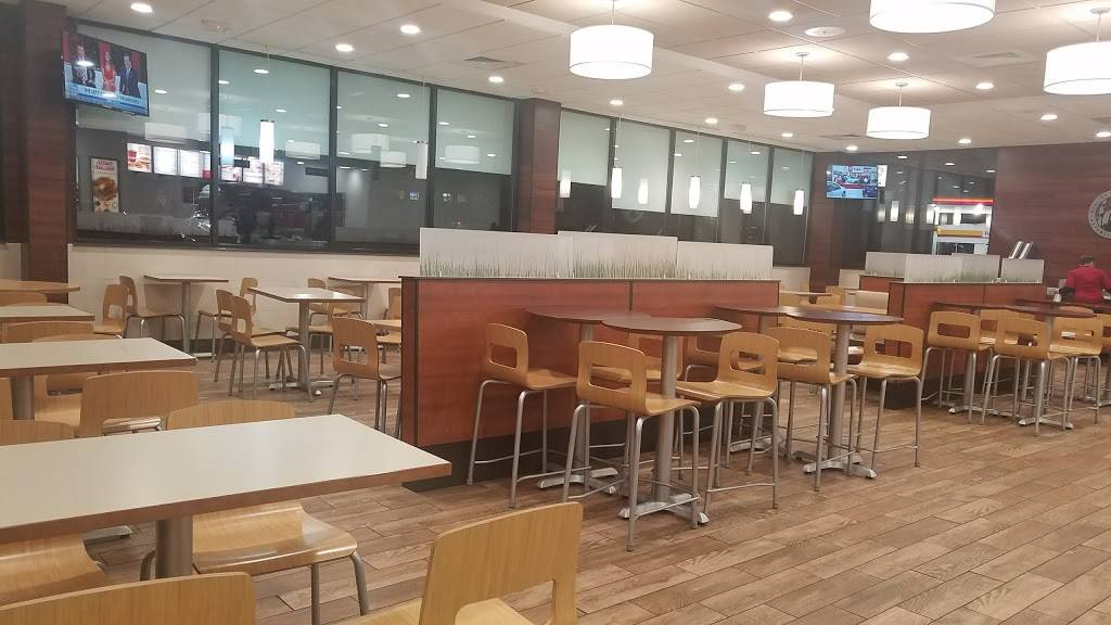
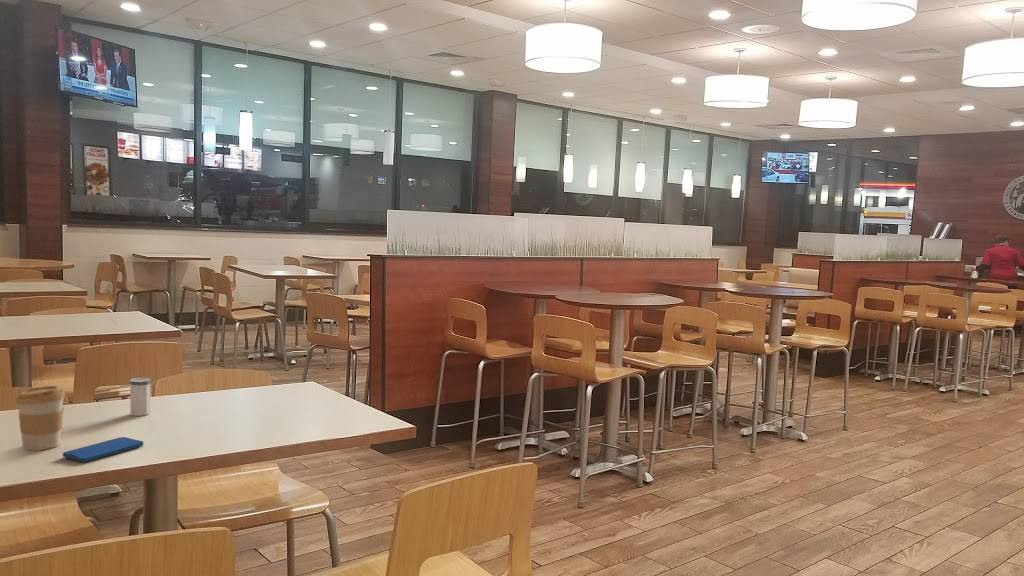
+ coffee cup [14,385,66,451]
+ smartphone [62,436,144,463]
+ salt shaker [128,377,152,417]
